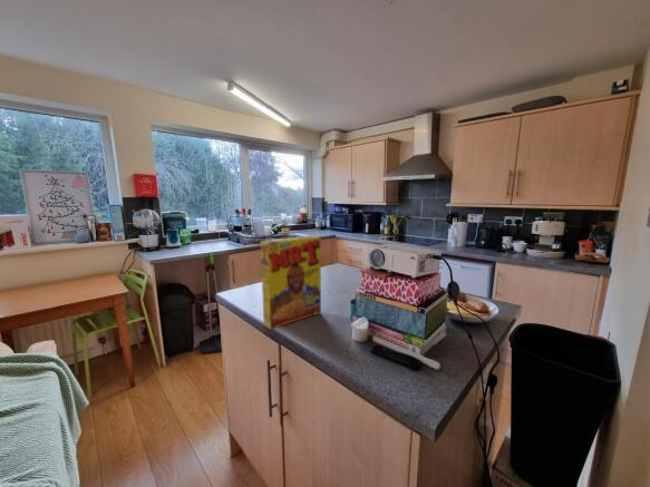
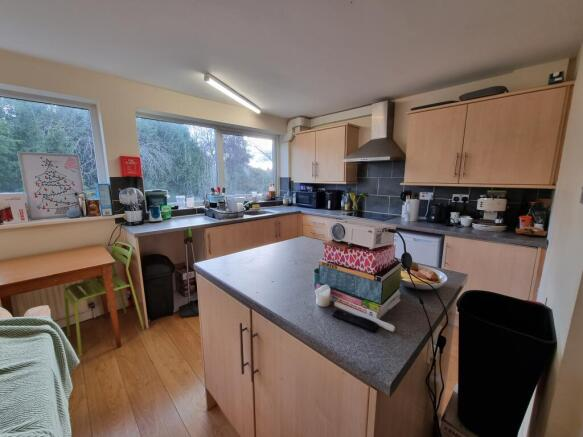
- cereal box [260,234,322,331]
